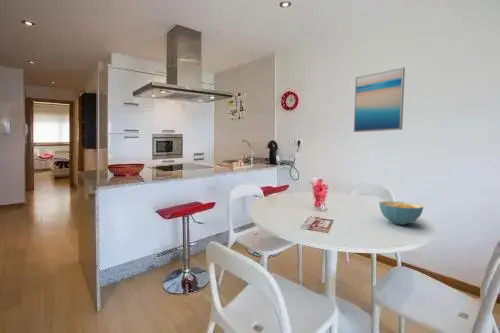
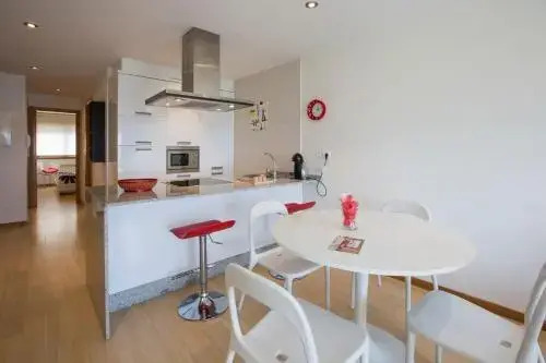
- wall art [353,66,406,133]
- cereal bowl [378,200,424,226]
